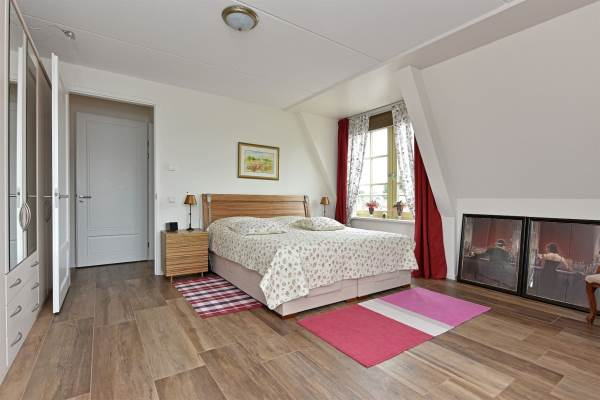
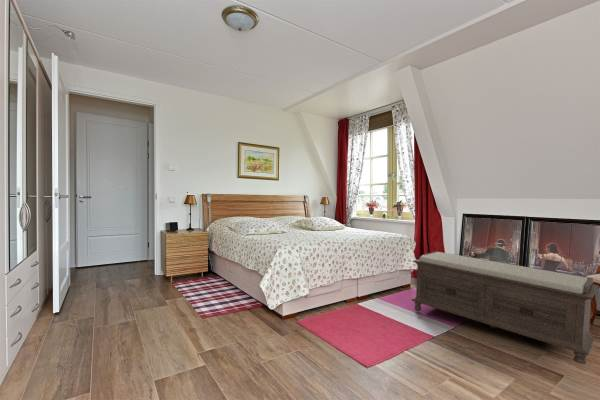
+ bench [411,250,599,365]
